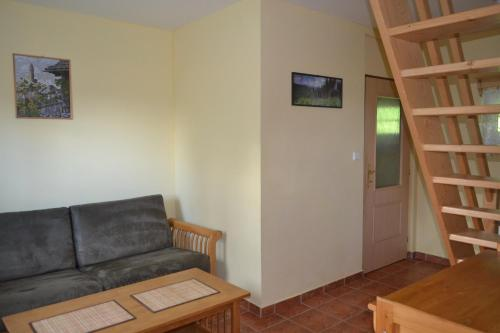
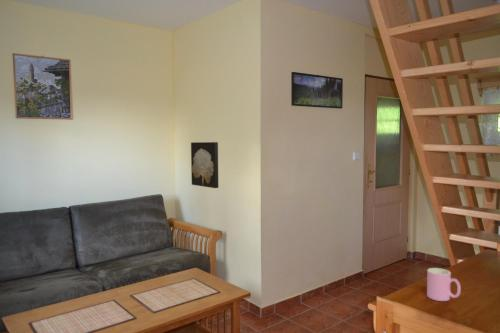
+ wall art [190,141,219,189]
+ cup [426,267,462,302]
